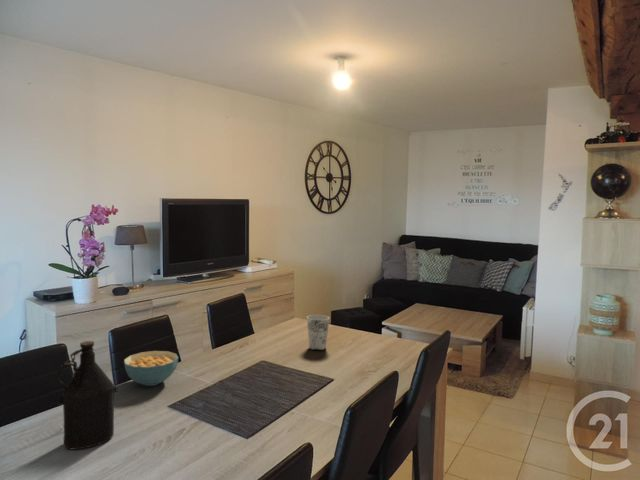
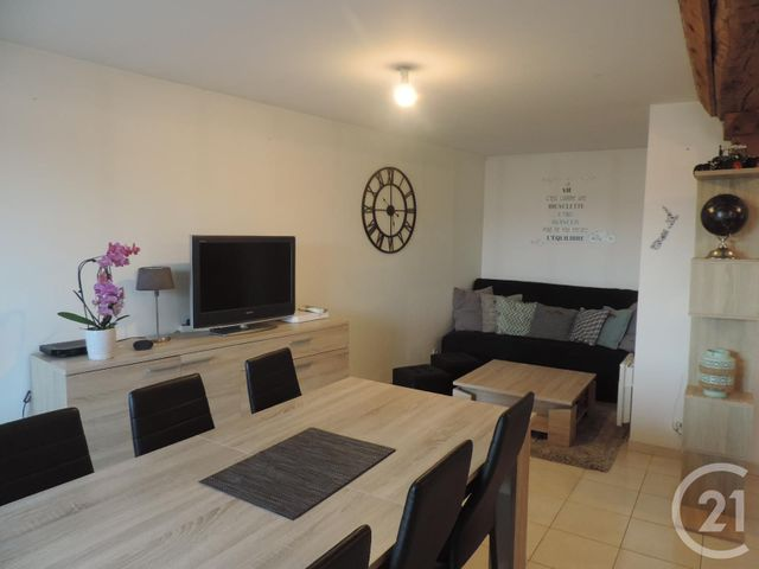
- bottle [55,340,119,450]
- cereal bowl [123,350,179,387]
- cup [306,314,330,351]
